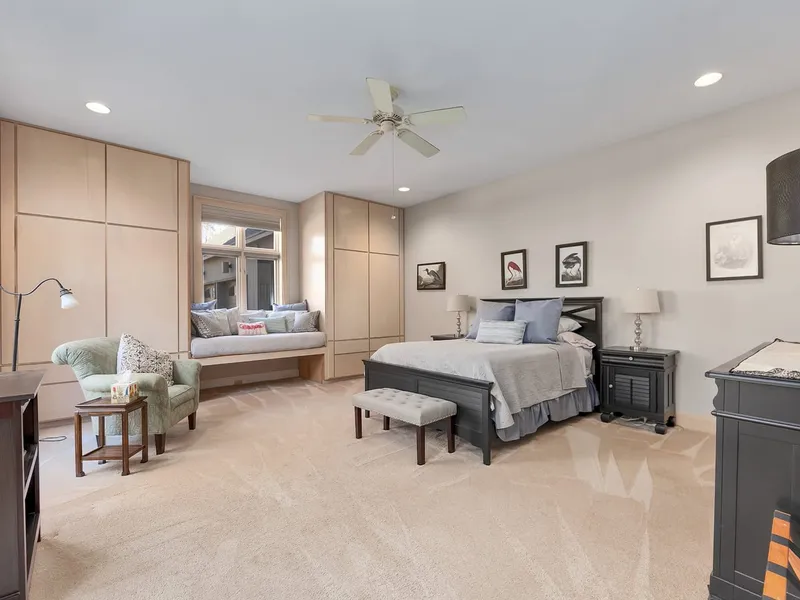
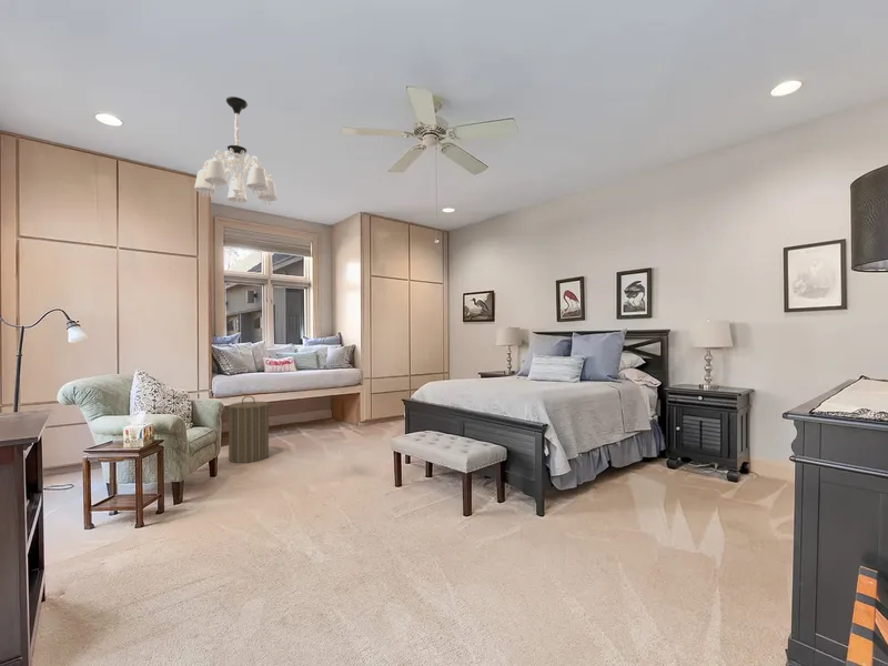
+ chandelier [193,95,279,208]
+ laundry hamper [222,395,274,464]
